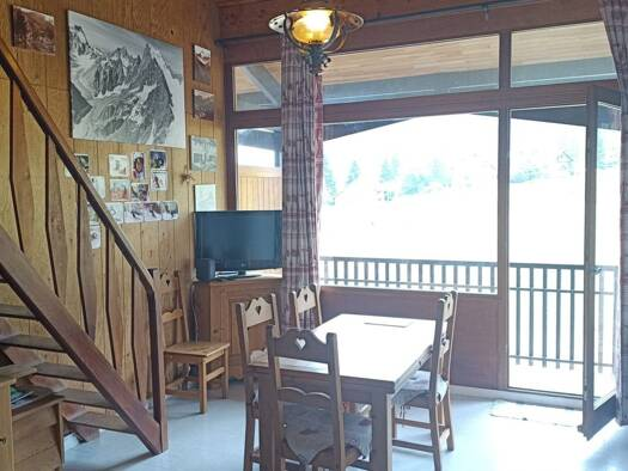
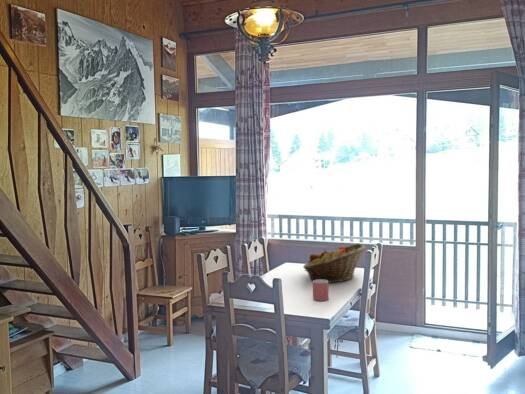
+ mug [312,280,330,302]
+ fruit basket [302,243,366,284]
